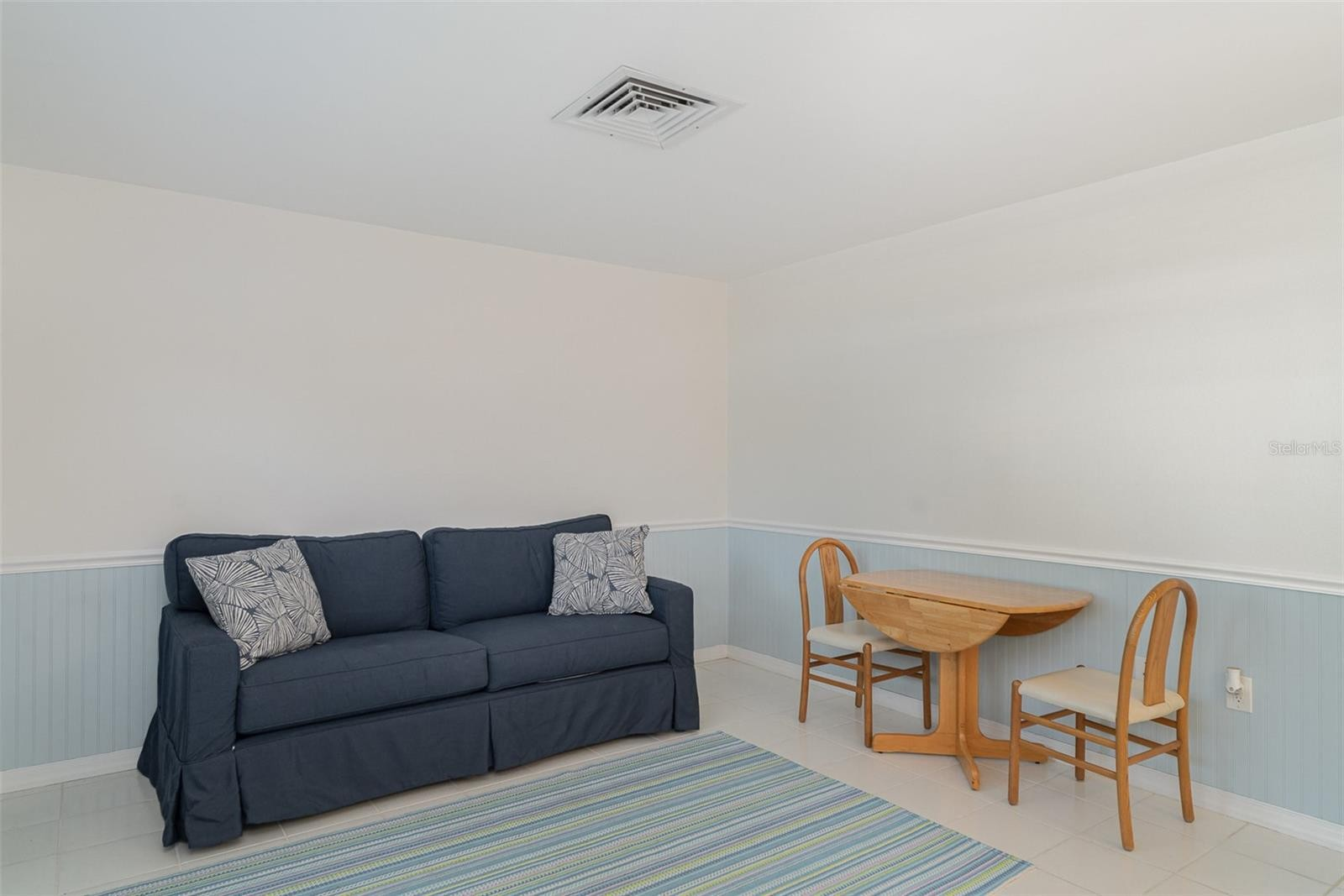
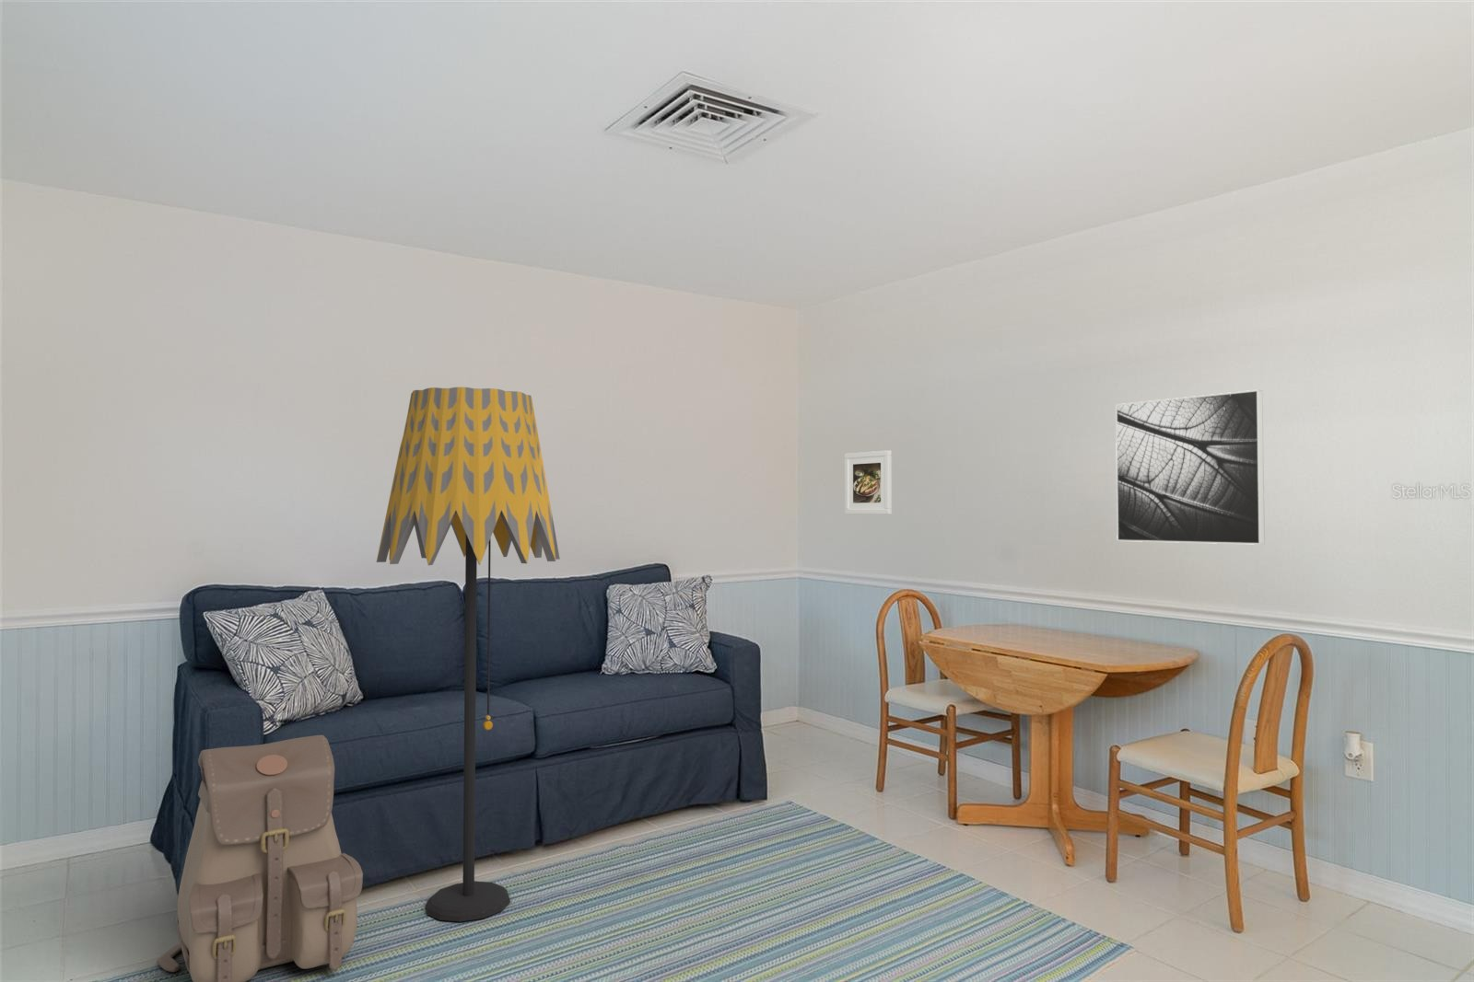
+ floor lamp [376,387,562,922]
+ backpack [156,734,364,982]
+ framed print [1114,388,1266,546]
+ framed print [843,449,893,515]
